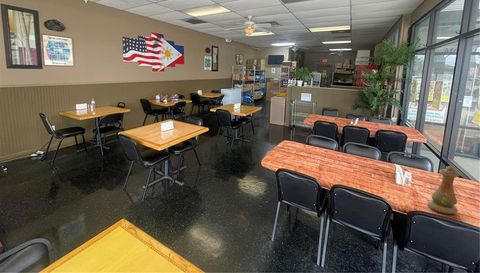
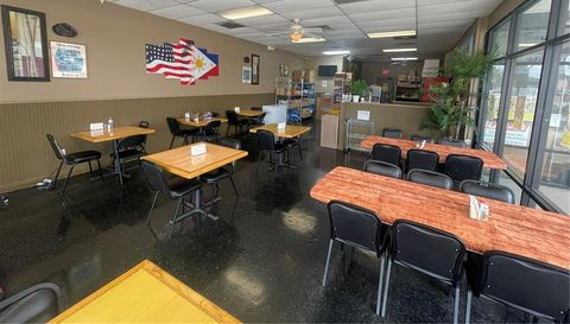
- vase [427,165,461,215]
